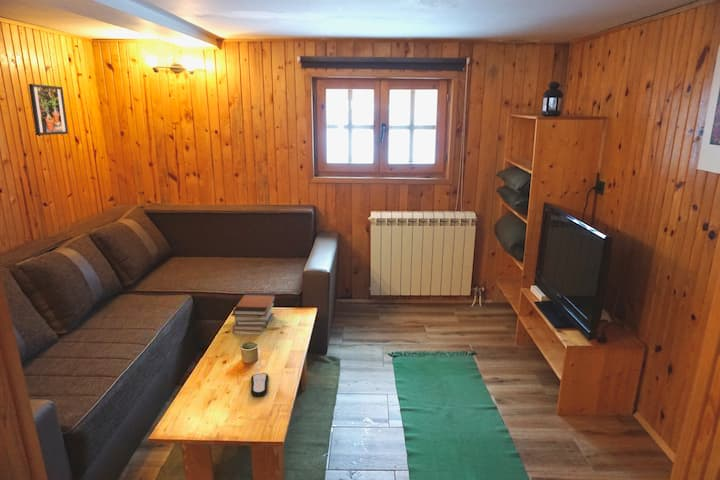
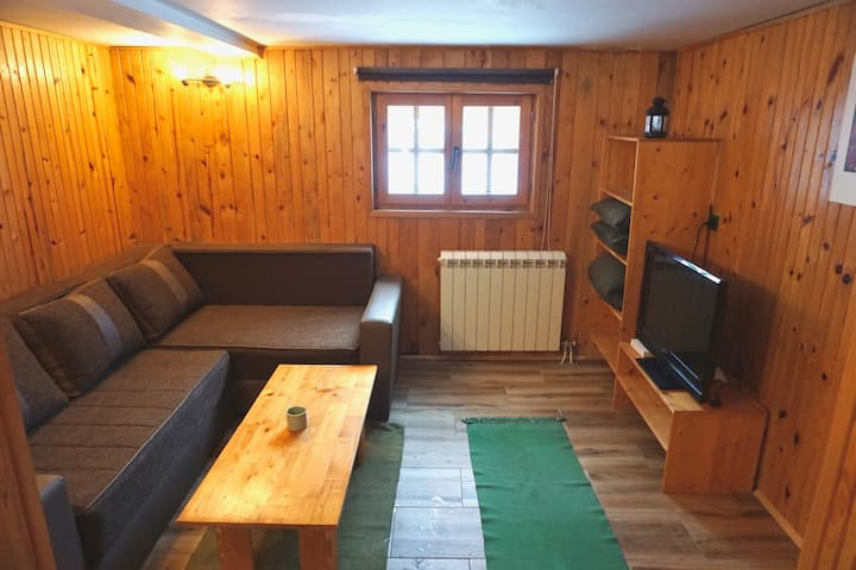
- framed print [28,83,69,136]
- book stack [230,292,277,336]
- remote control [250,373,269,397]
